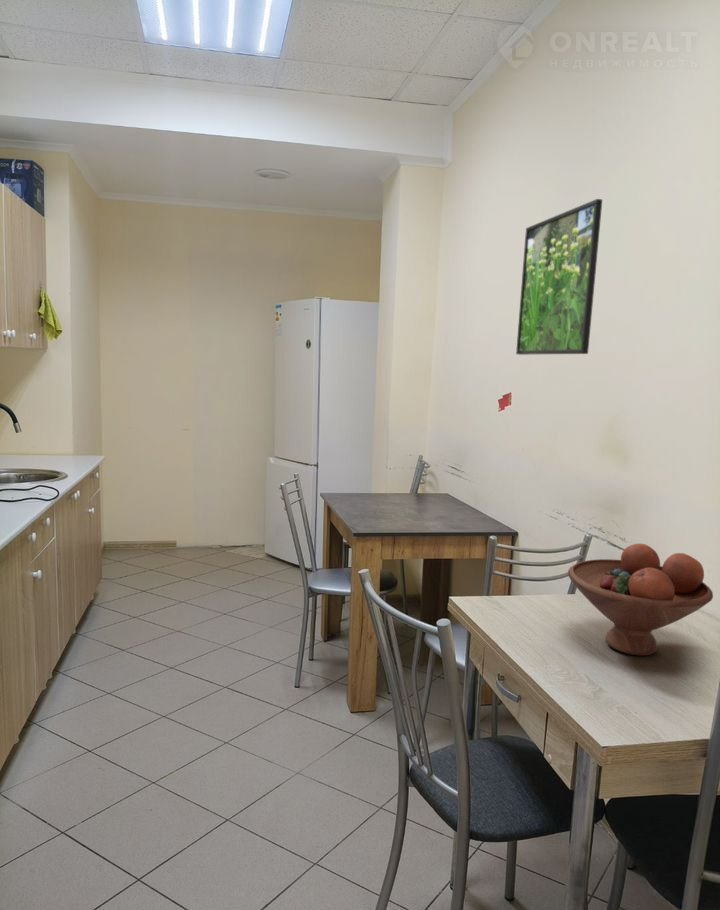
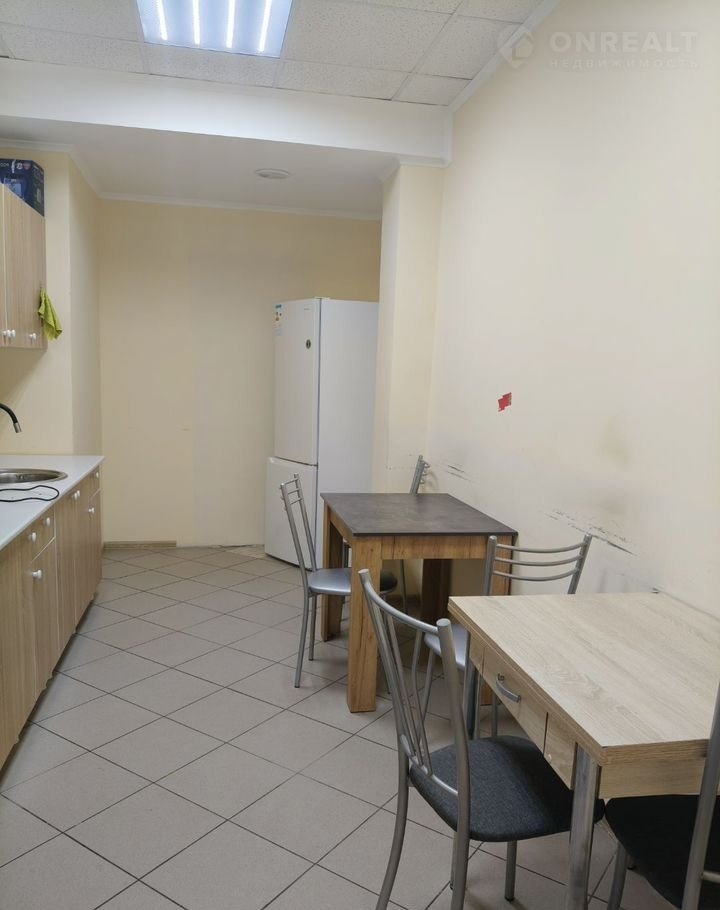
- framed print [515,198,603,356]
- fruit bowl [567,543,714,657]
